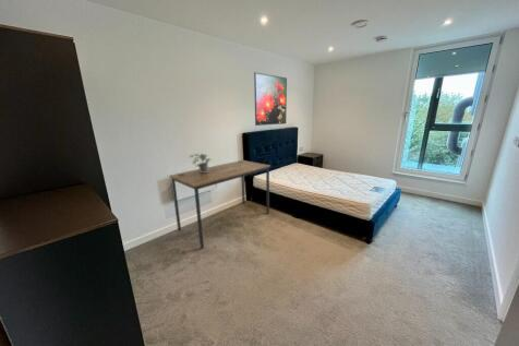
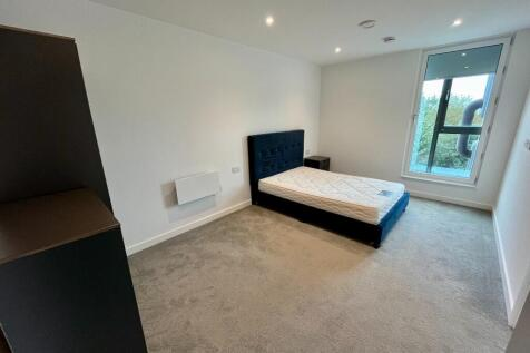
- potted plant [189,153,214,172]
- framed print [253,71,288,127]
- desk [168,159,271,249]
